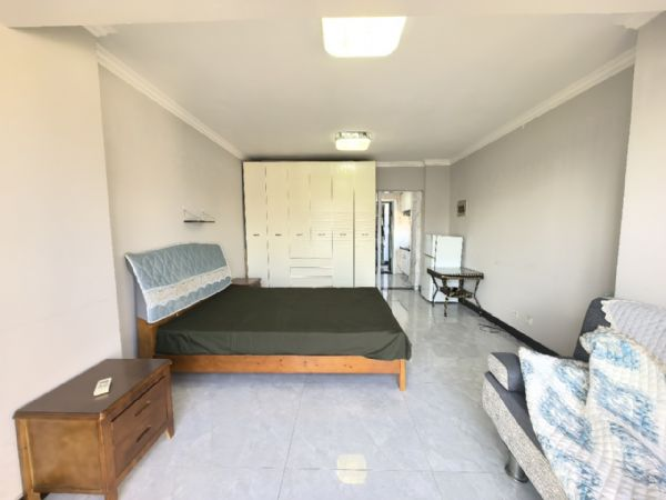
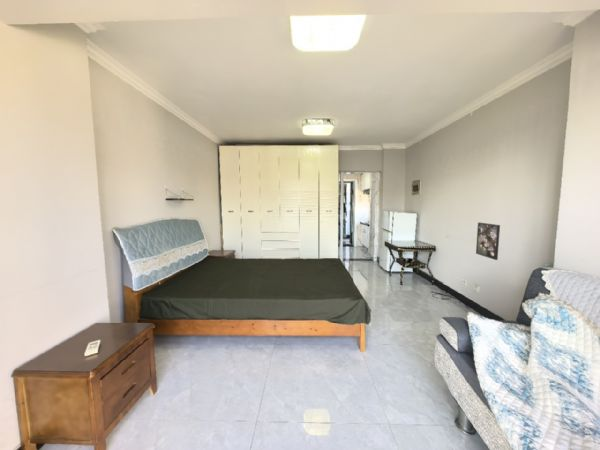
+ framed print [475,221,501,261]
